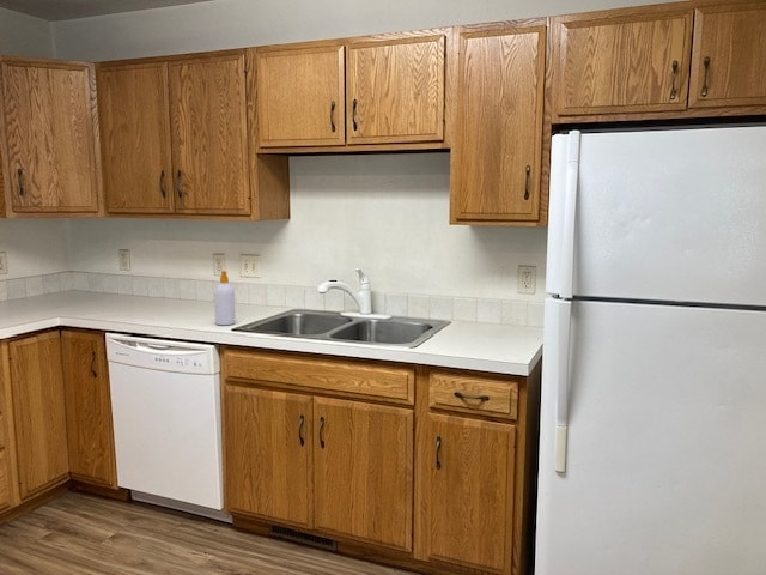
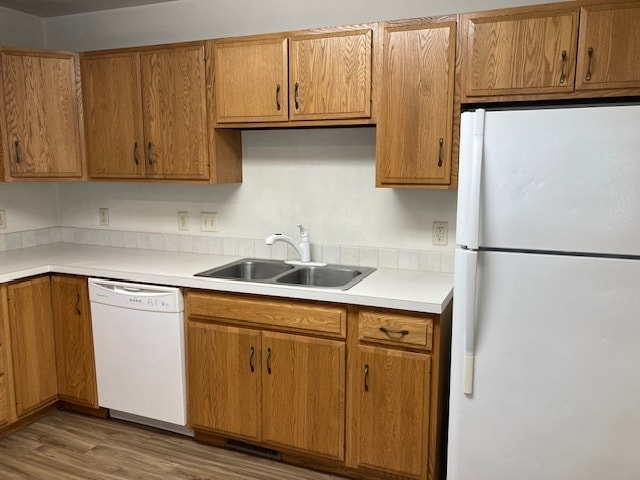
- soap bottle [213,270,237,326]
